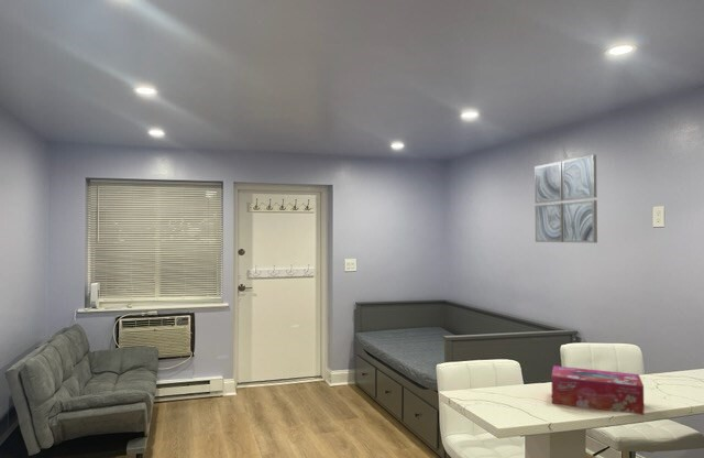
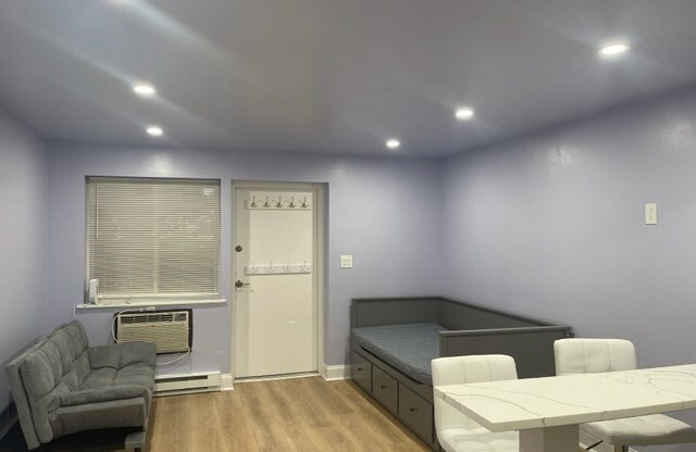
- tissue box [550,364,645,416]
- wall art [534,154,598,244]
